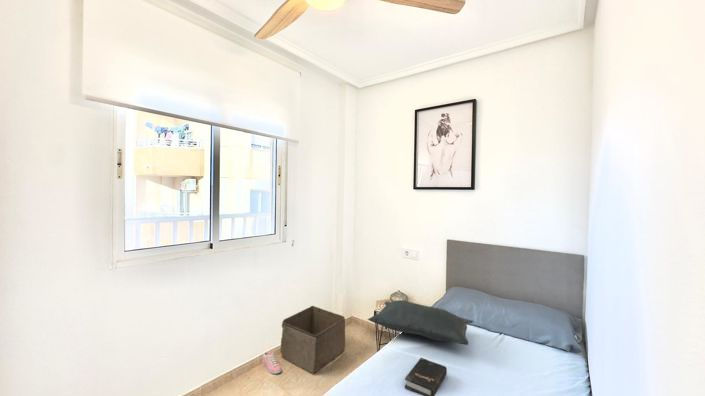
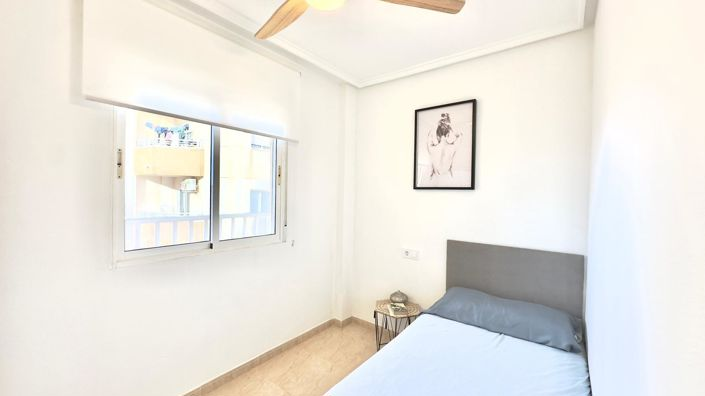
- sneaker [262,351,282,375]
- hardback book [404,357,448,396]
- cushion [367,299,474,346]
- storage bin [280,305,346,375]
